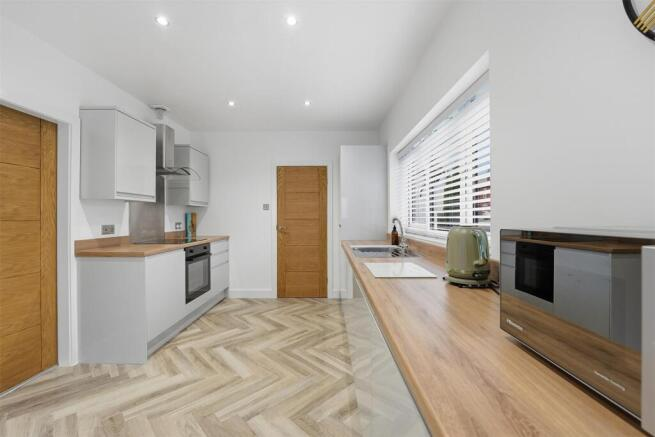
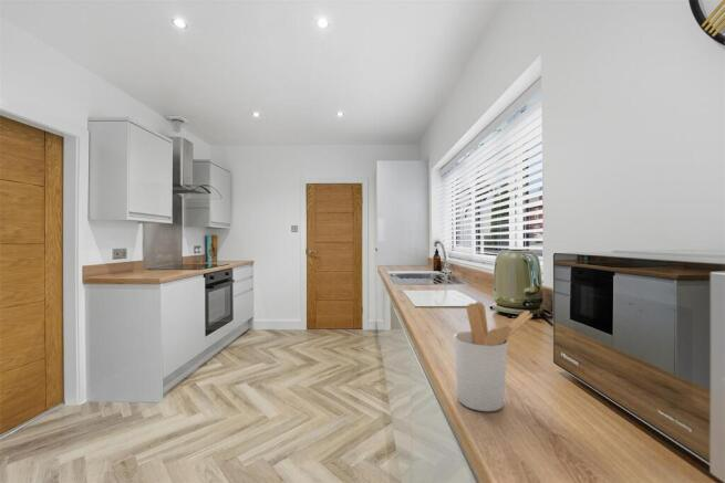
+ utensil holder [453,301,534,412]
